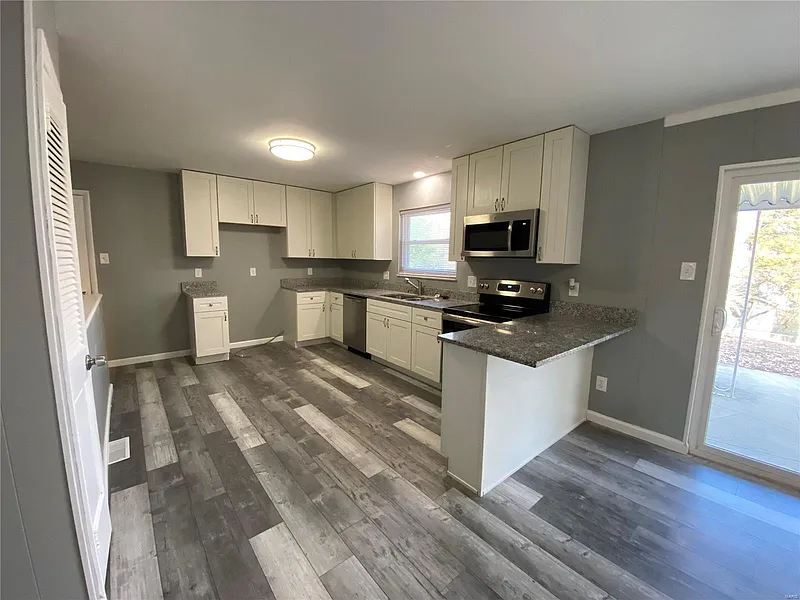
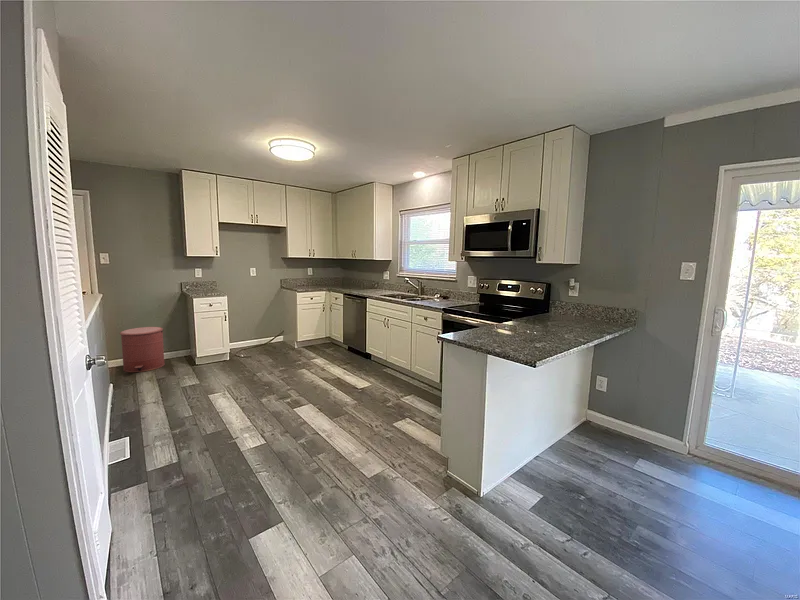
+ trash can [118,326,166,373]
